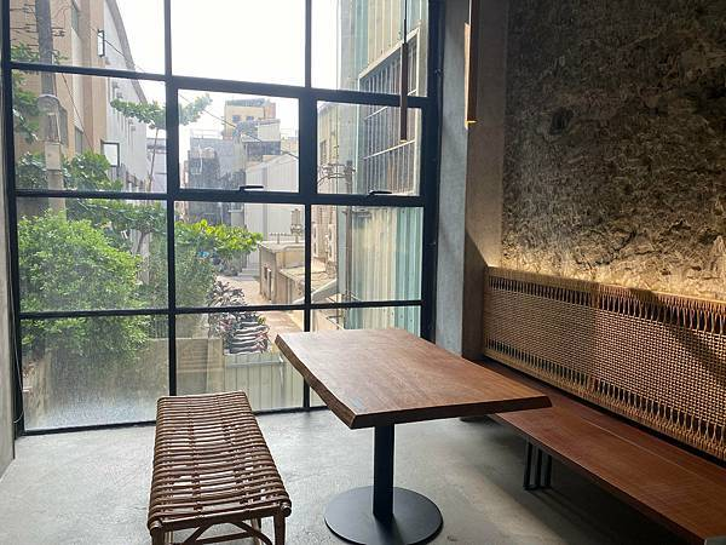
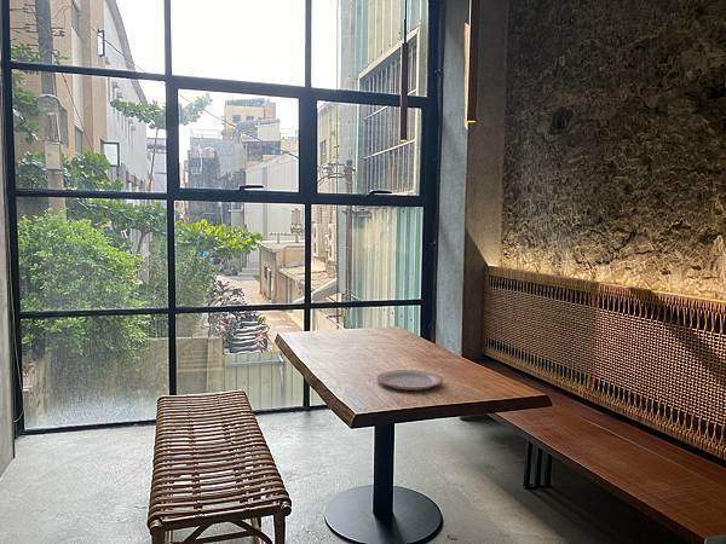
+ plate [376,369,444,392]
